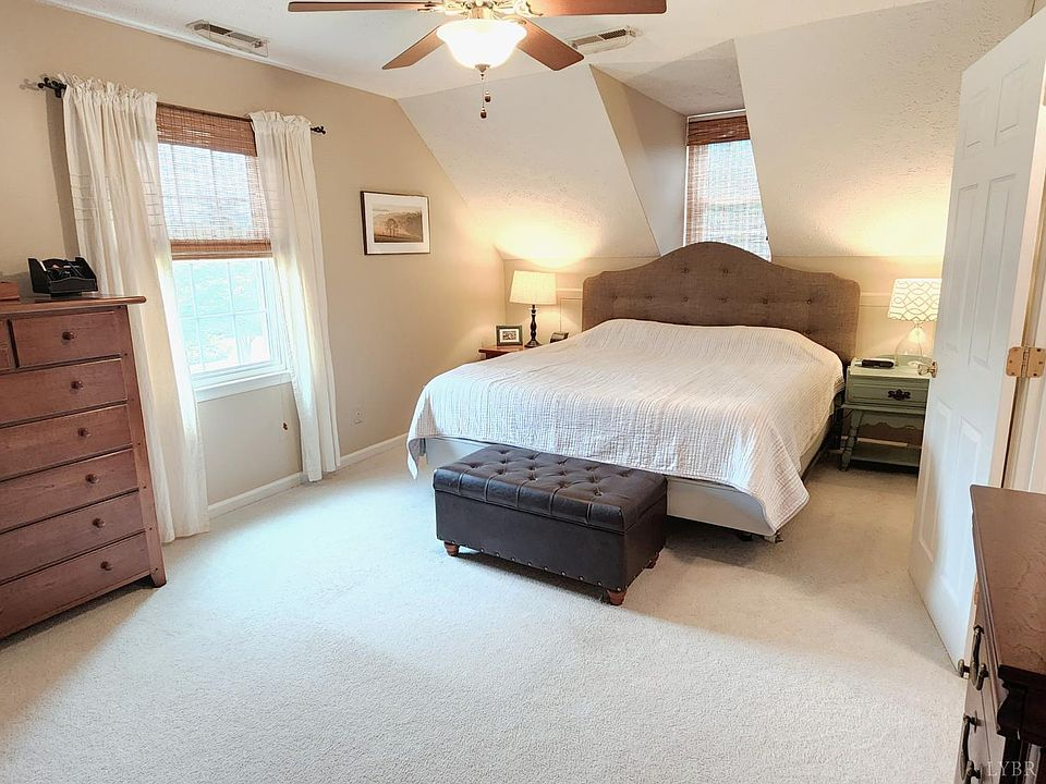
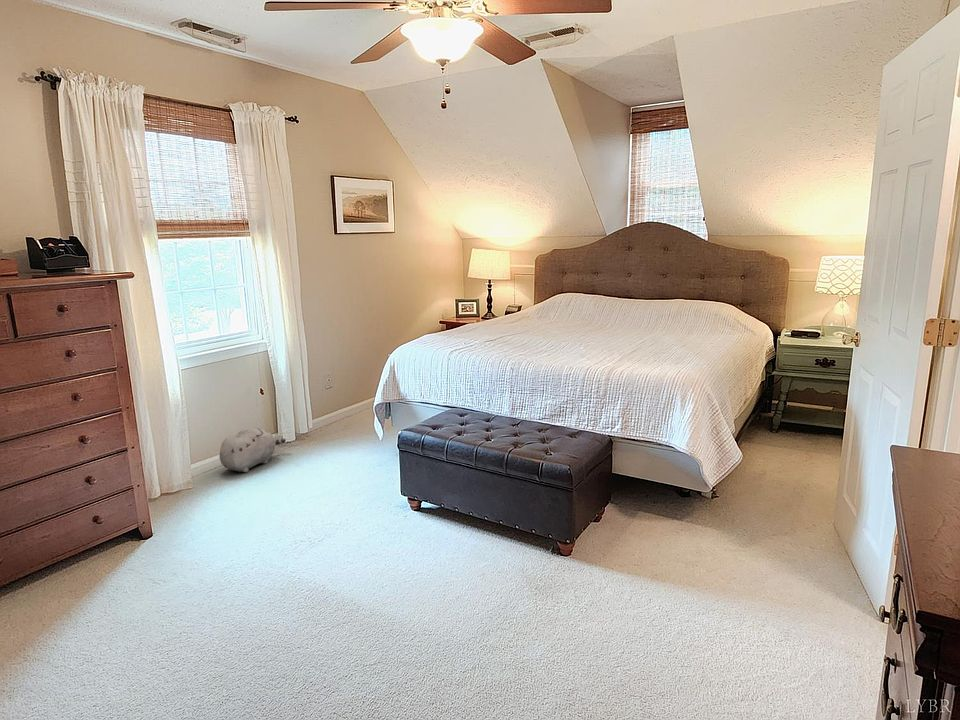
+ plush toy [218,427,287,473]
